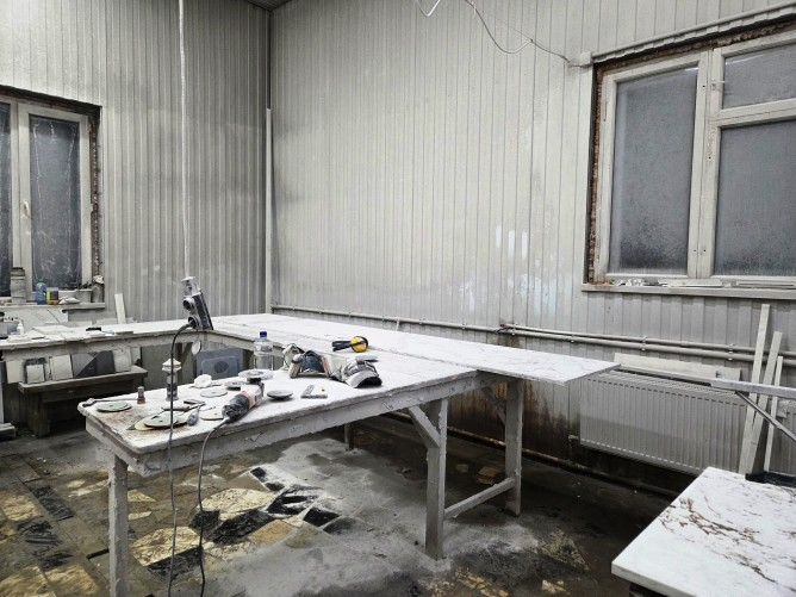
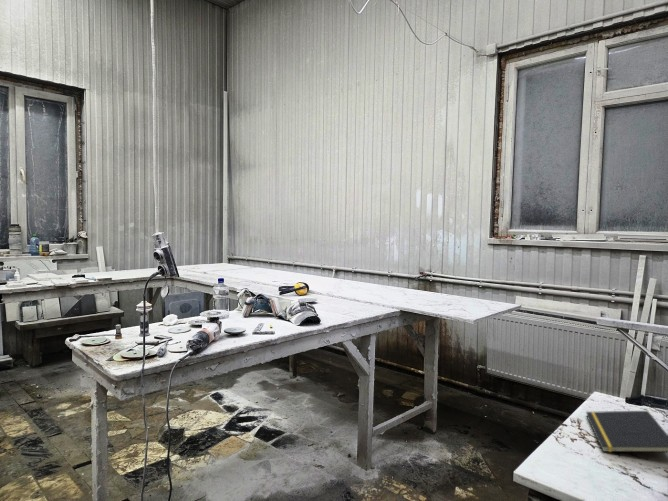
+ notepad [585,410,668,453]
